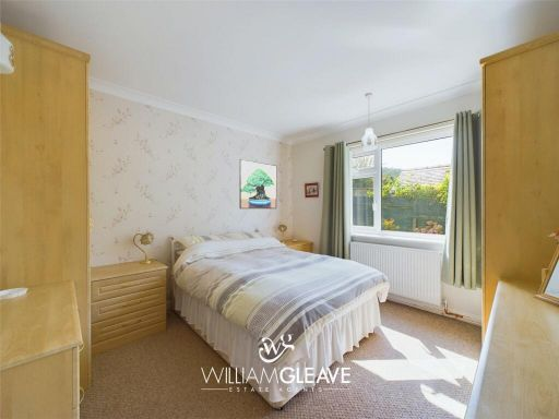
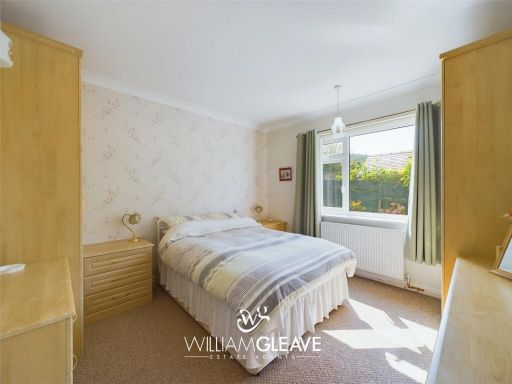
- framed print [239,158,278,210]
